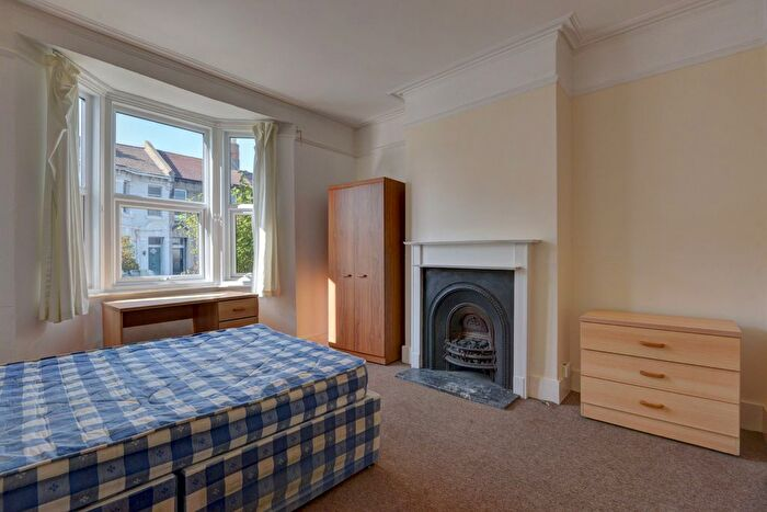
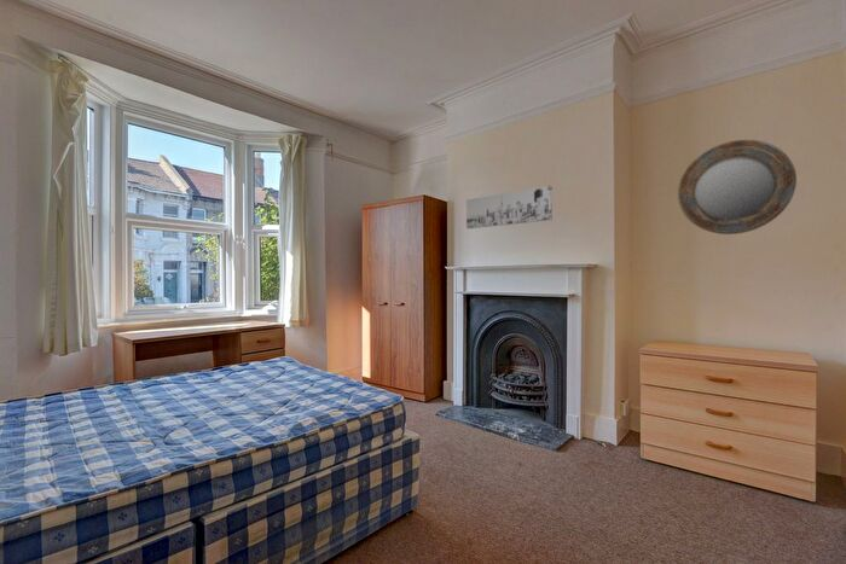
+ wall art [465,185,554,229]
+ home mirror [677,139,798,236]
